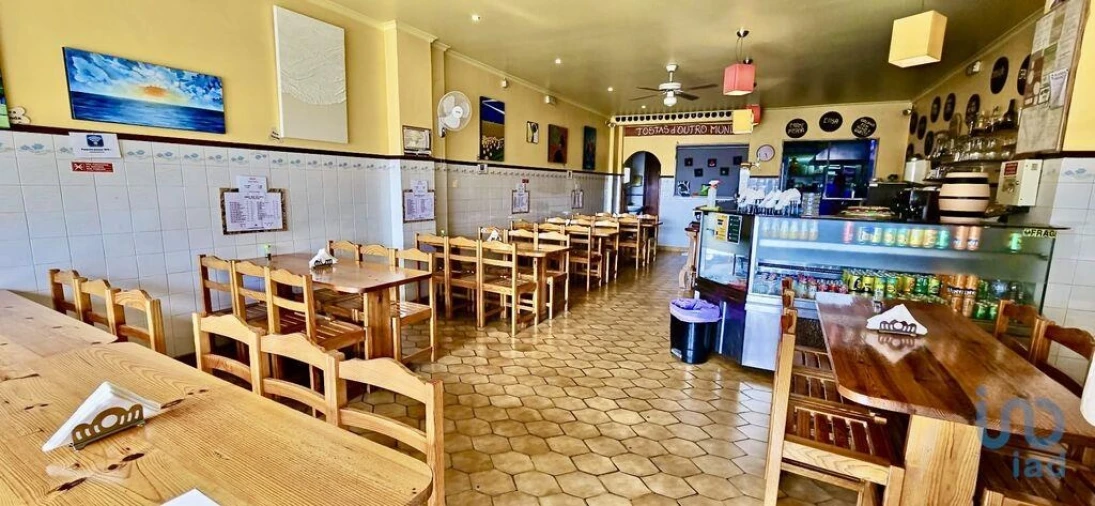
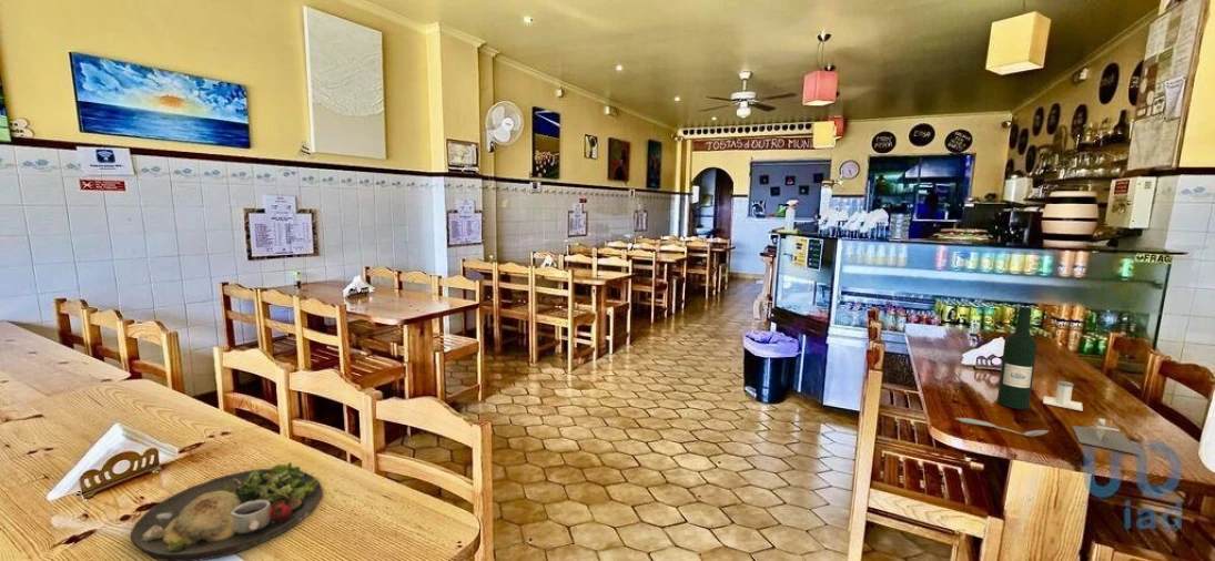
+ dinner plate [130,461,324,561]
+ wine bottle [996,306,1037,410]
+ utensil holder [1071,417,1138,456]
+ salt shaker [1042,380,1084,412]
+ spoon [954,417,1050,437]
